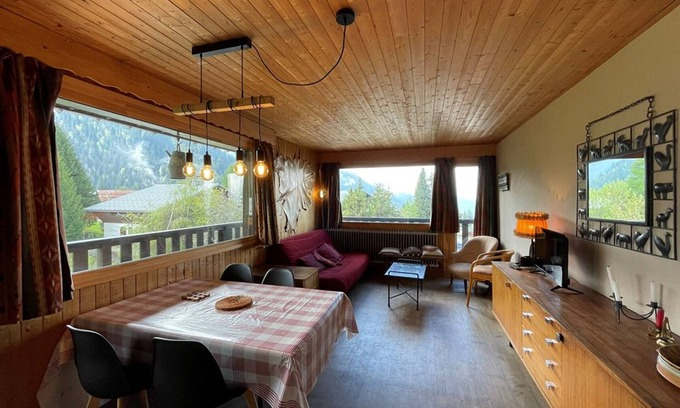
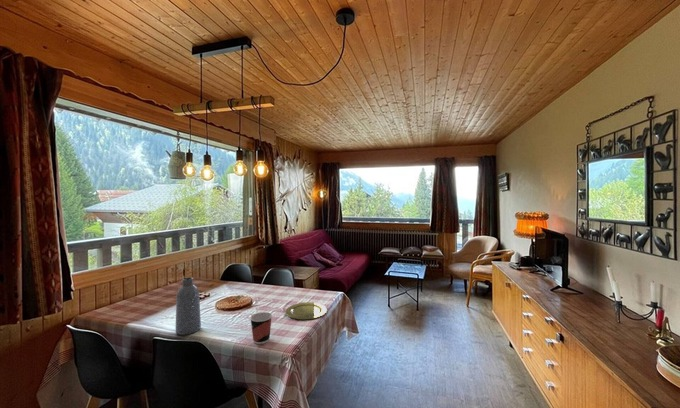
+ vase [175,277,202,336]
+ plate [285,301,328,321]
+ cup [249,311,273,345]
